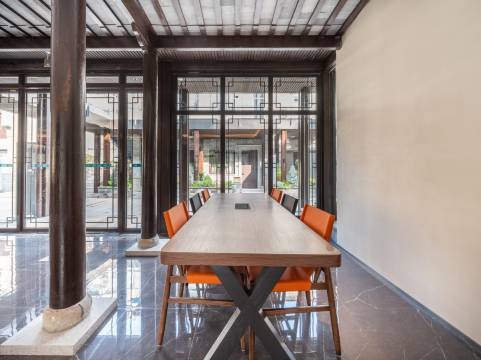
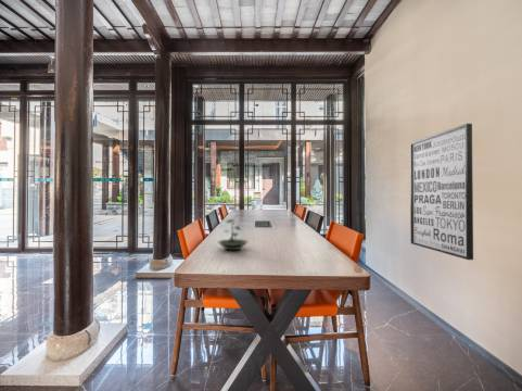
+ terrarium [216,217,250,252]
+ wall art [409,123,474,261]
